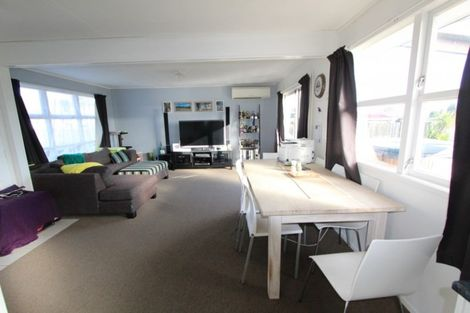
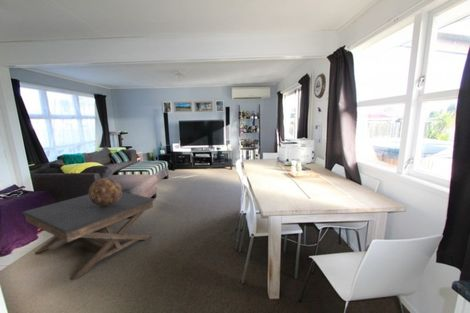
+ coffee table [21,191,156,280]
+ decorative sphere [88,177,123,206]
